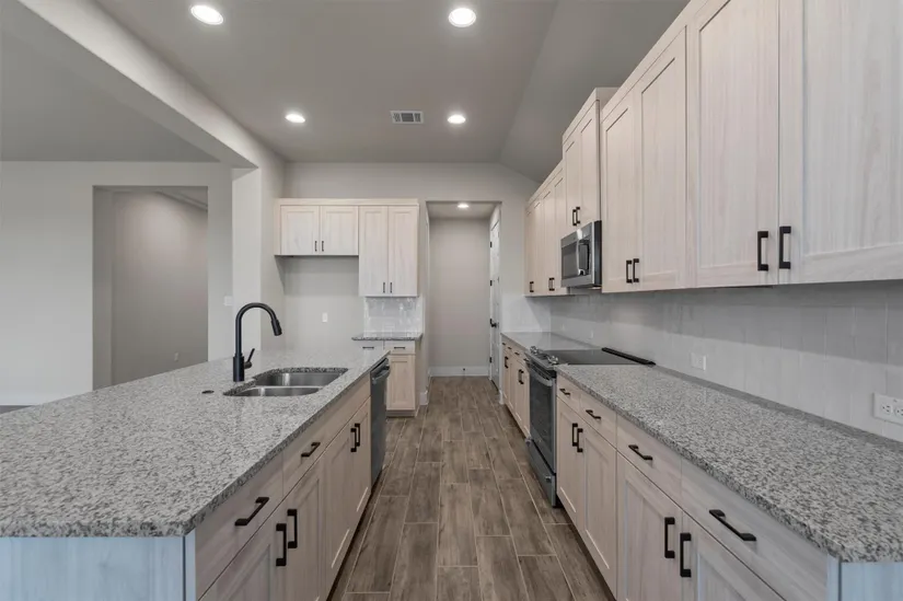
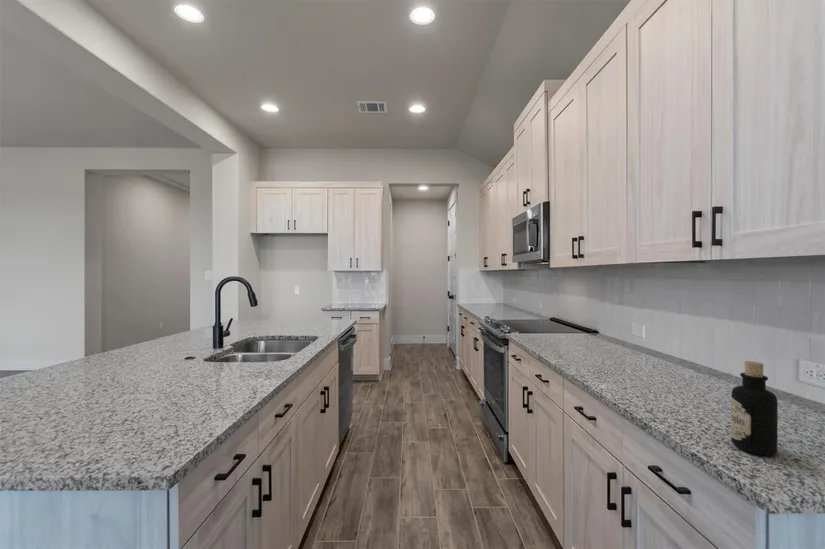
+ bottle [730,360,779,457]
